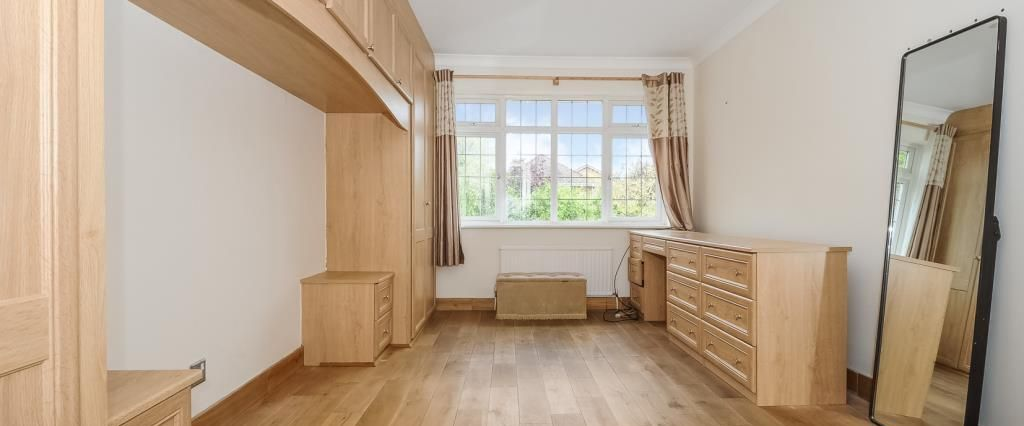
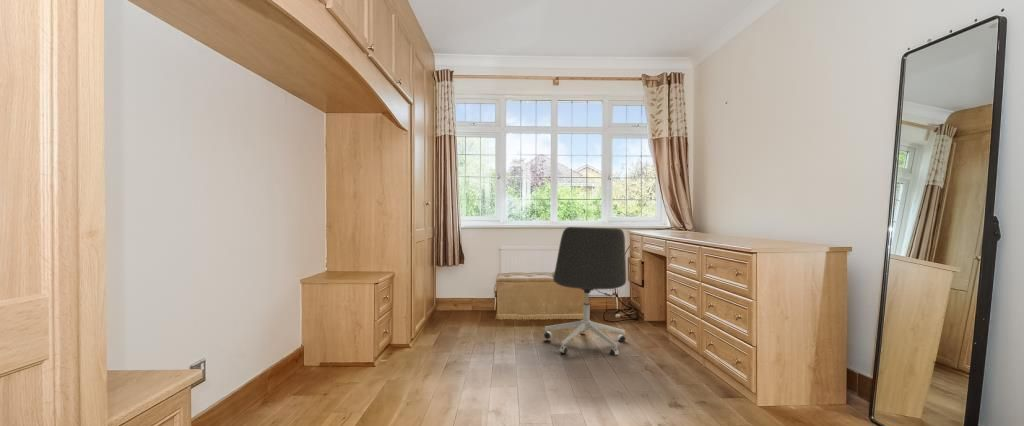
+ office chair [543,226,627,357]
